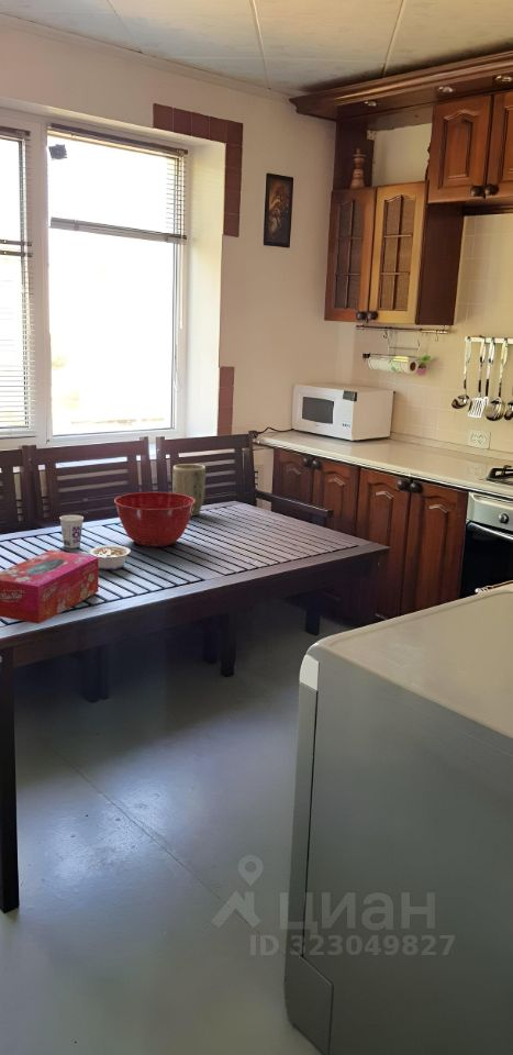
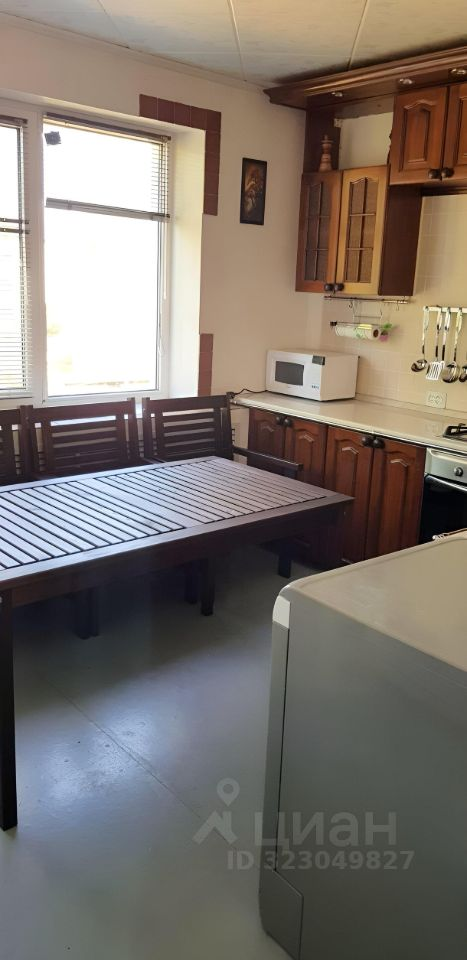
- cup [58,514,85,549]
- legume [82,544,132,571]
- tissue box [0,549,100,625]
- mixing bowl [113,491,196,547]
- plant pot [171,463,207,518]
